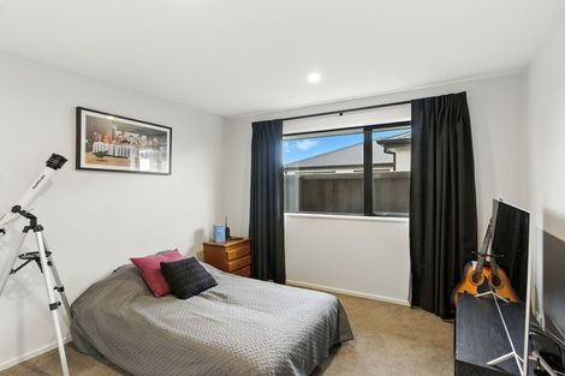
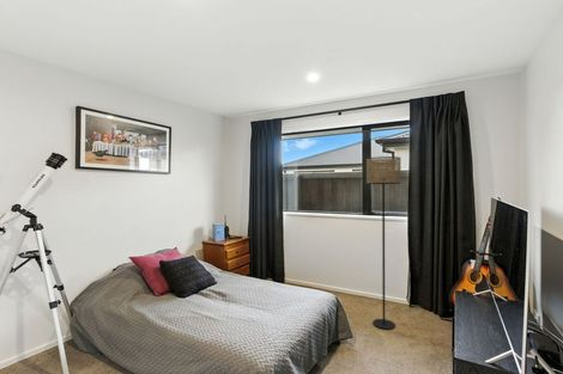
+ floor lamp [365,155,402,331]
